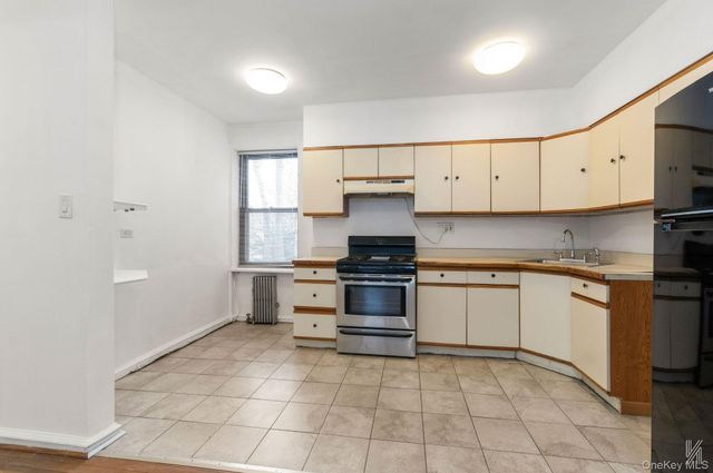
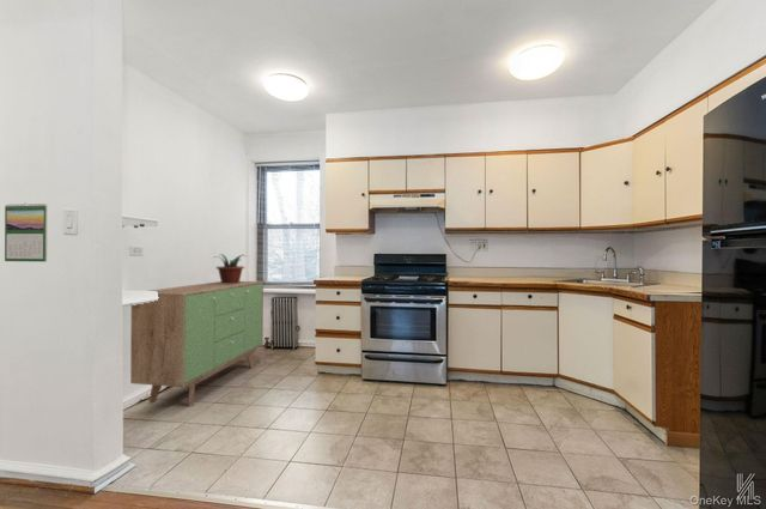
+ sideboard [129,280,265,407]
+ potted plant [213,253,247,284]
+ calendar [4,202,48,262]
